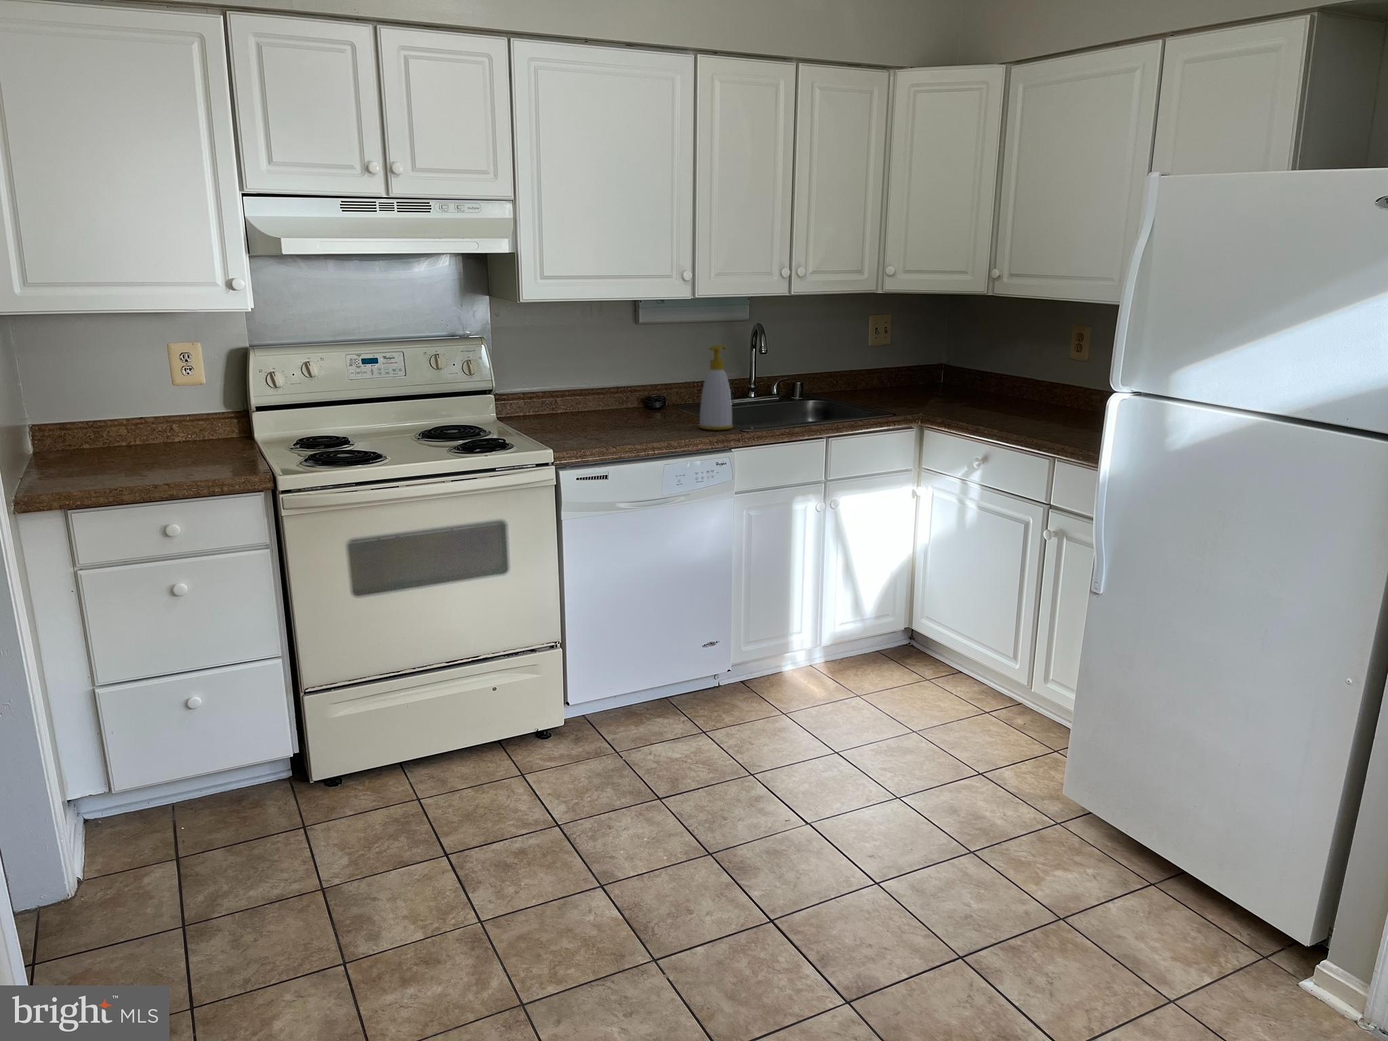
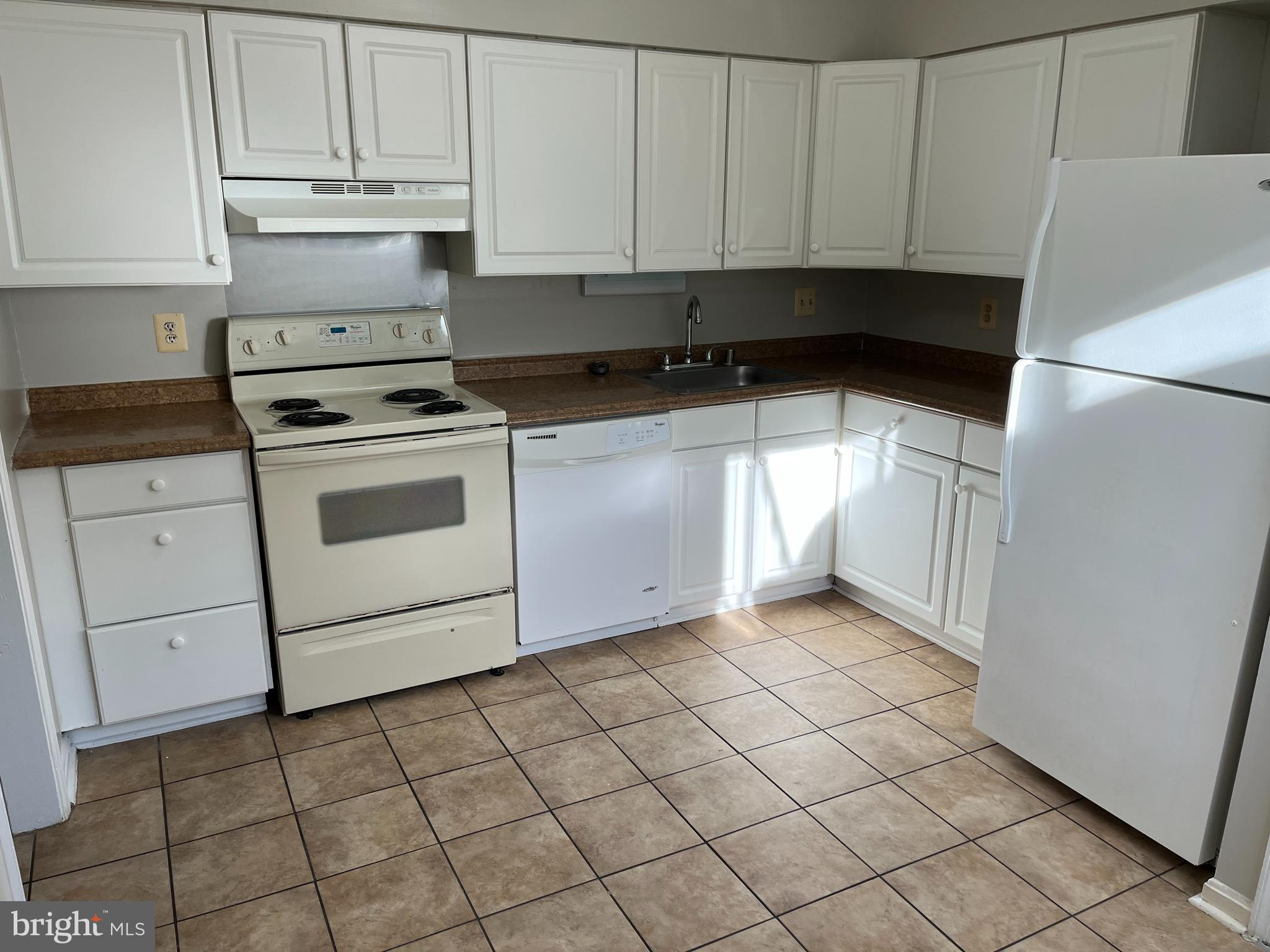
- soap bottle [698,344,734,431]
